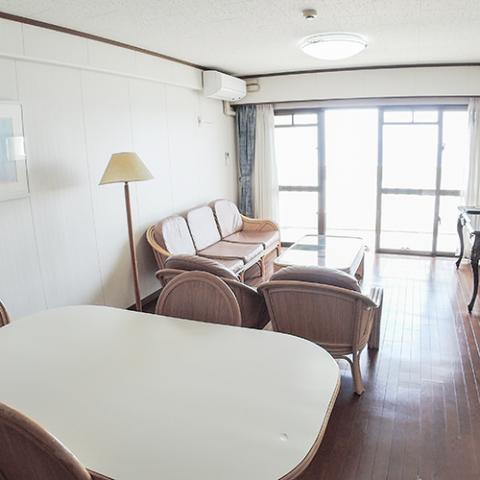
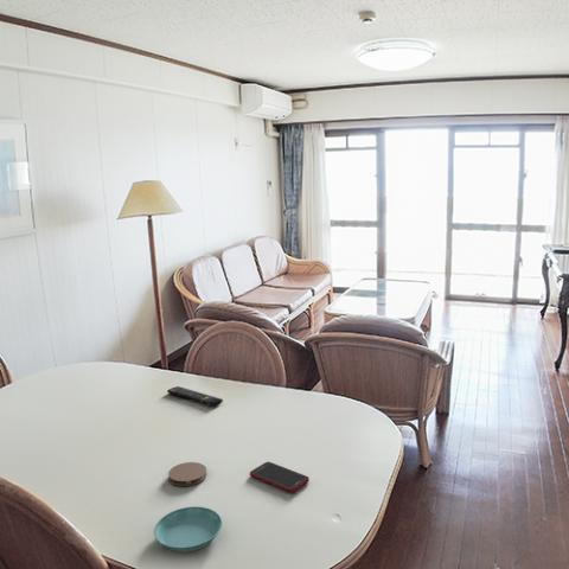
+ cell phone [249,461,311,493]
+ coaster [167,461,207,487]
+ remote control [166,385,224,408]
+ saucer [153,505,223,554]
